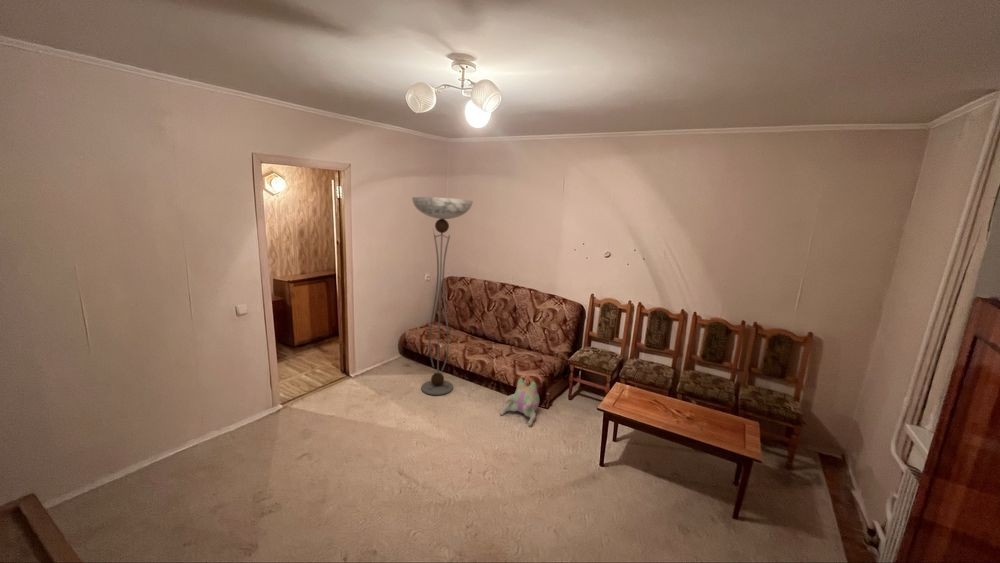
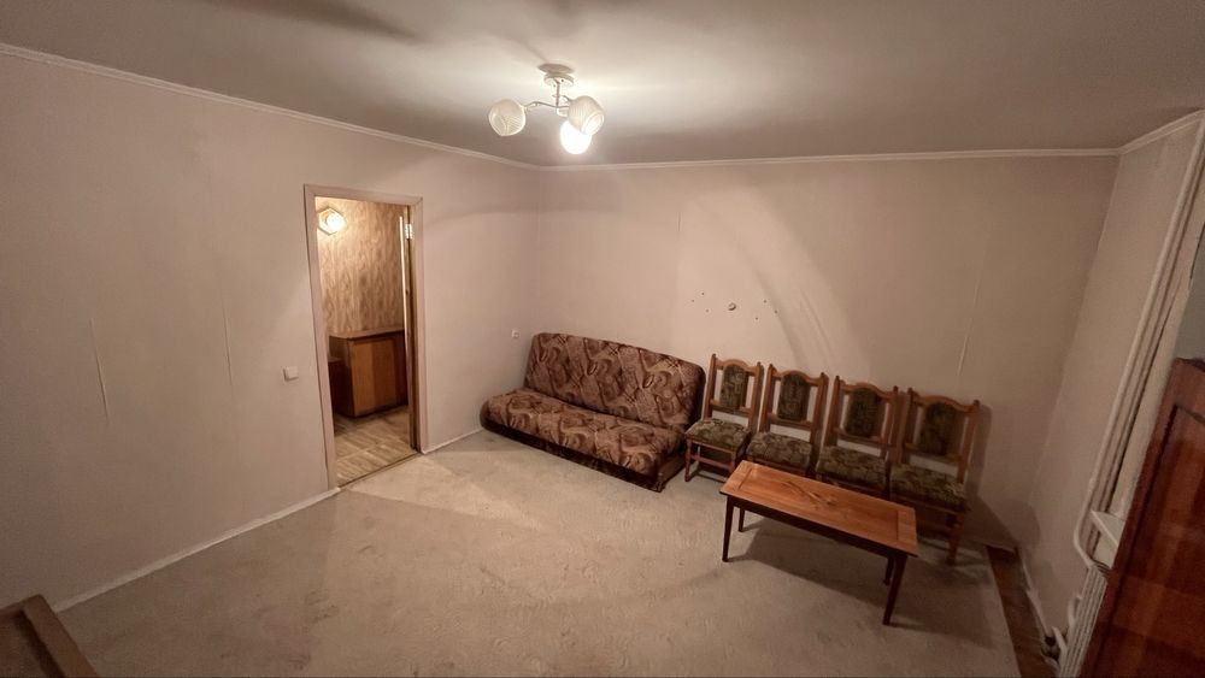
- plush toy [499,377,540,427]
- floor lamp [411,196,474,396]
